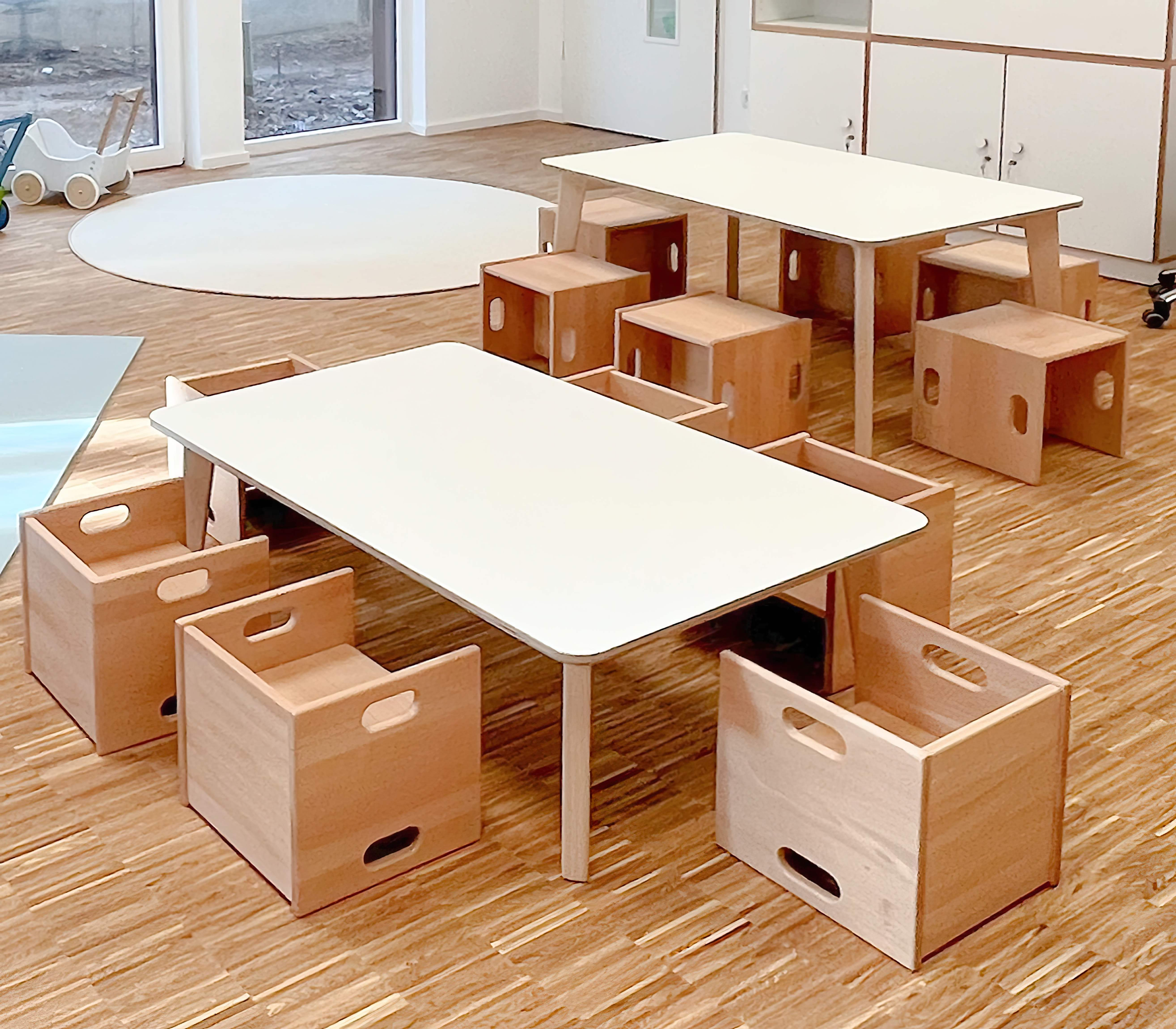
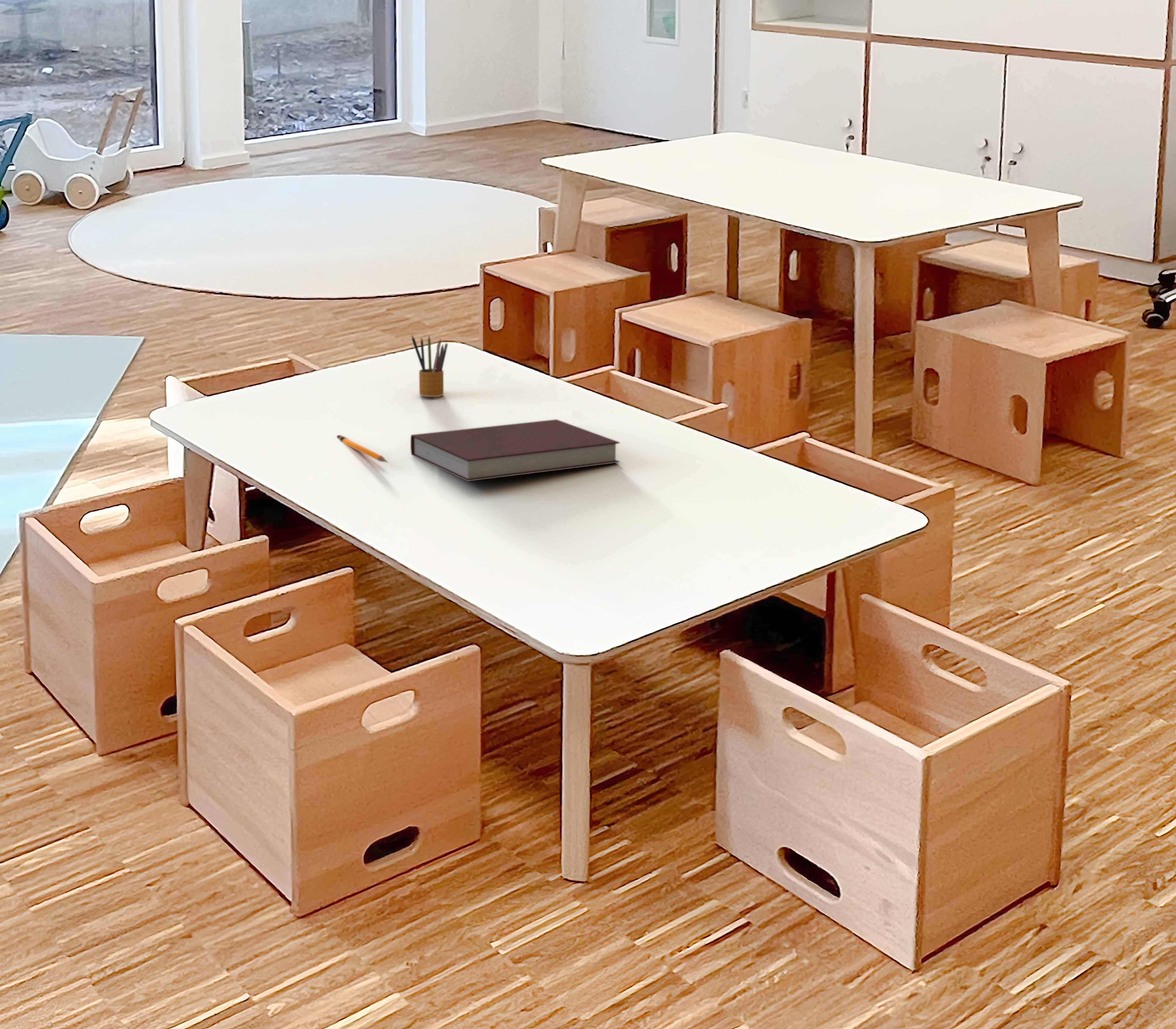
+ notebook [410,419,620,482]
+ pencil [336,435,389,463]
+ pencil box [411,334,448,397]
